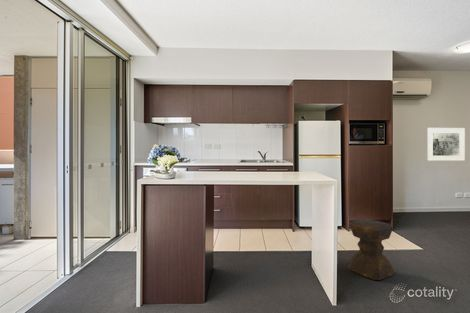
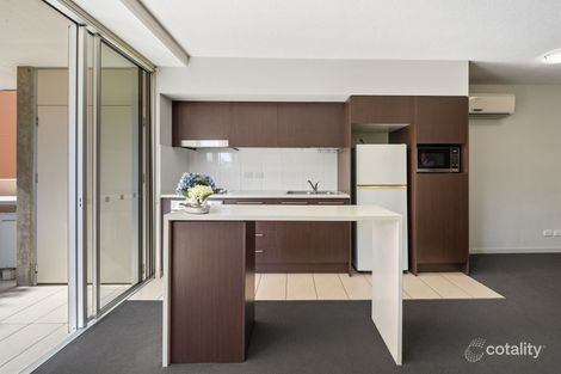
- stool [347,218,396,281]
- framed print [426,127,466,162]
